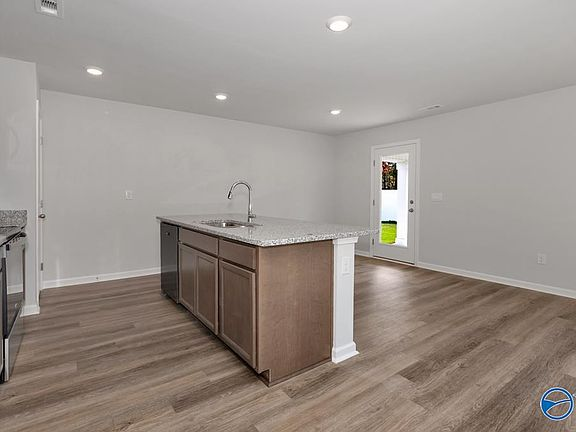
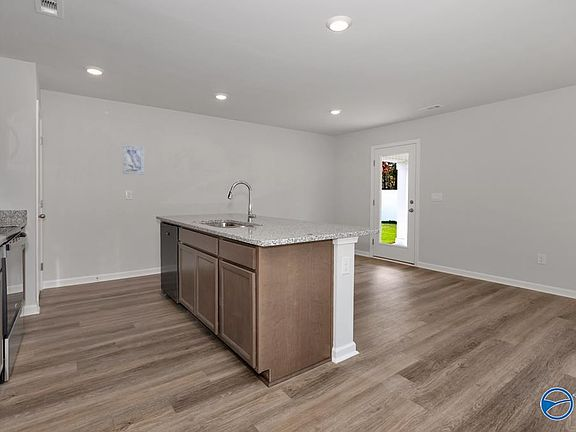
+ wall art [122,144,145,176]
